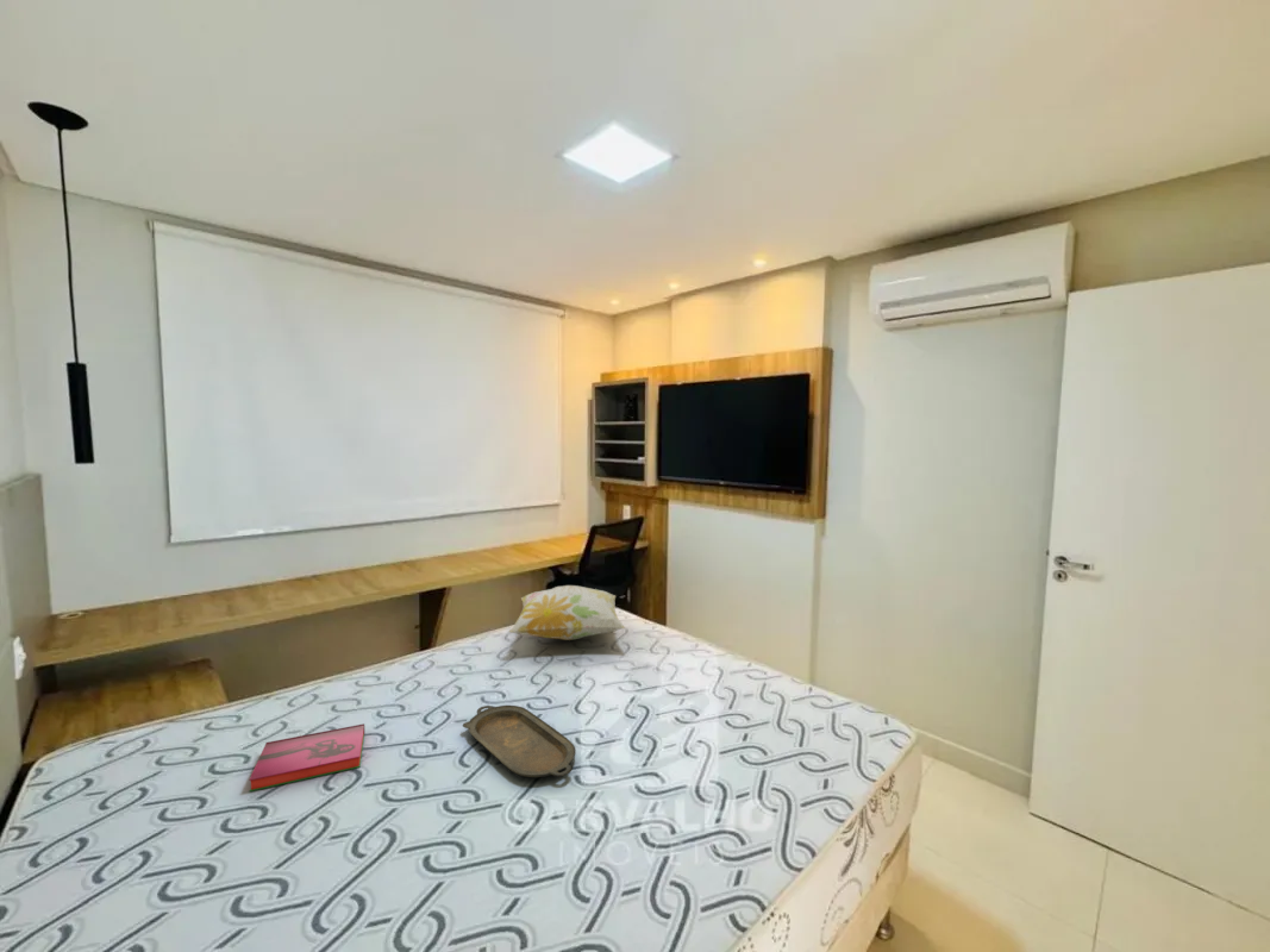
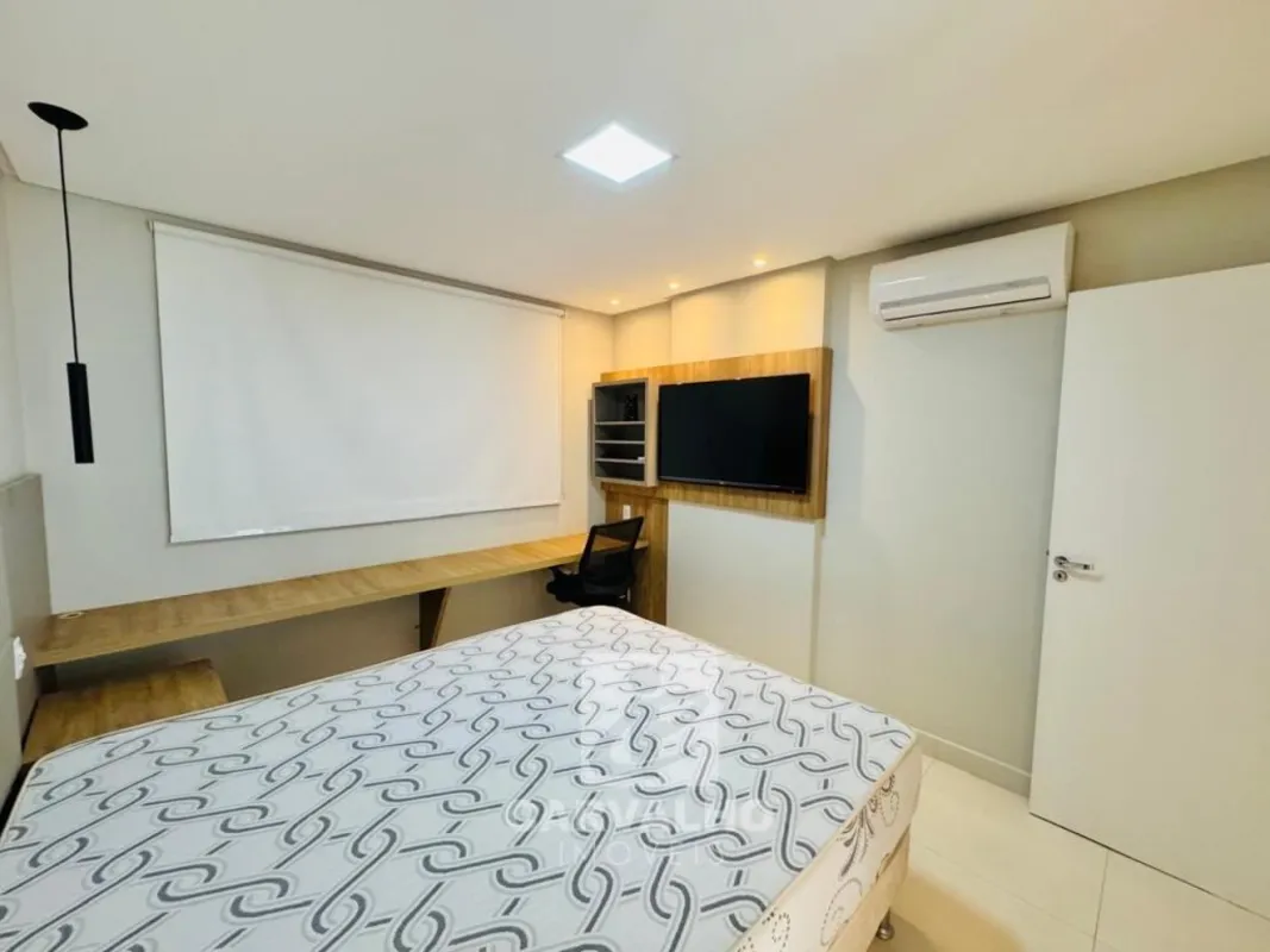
- hardback book [248,722,365,793]
- serving tray [462,704,577,778]
- decorative pillow [508,584,626,641]
